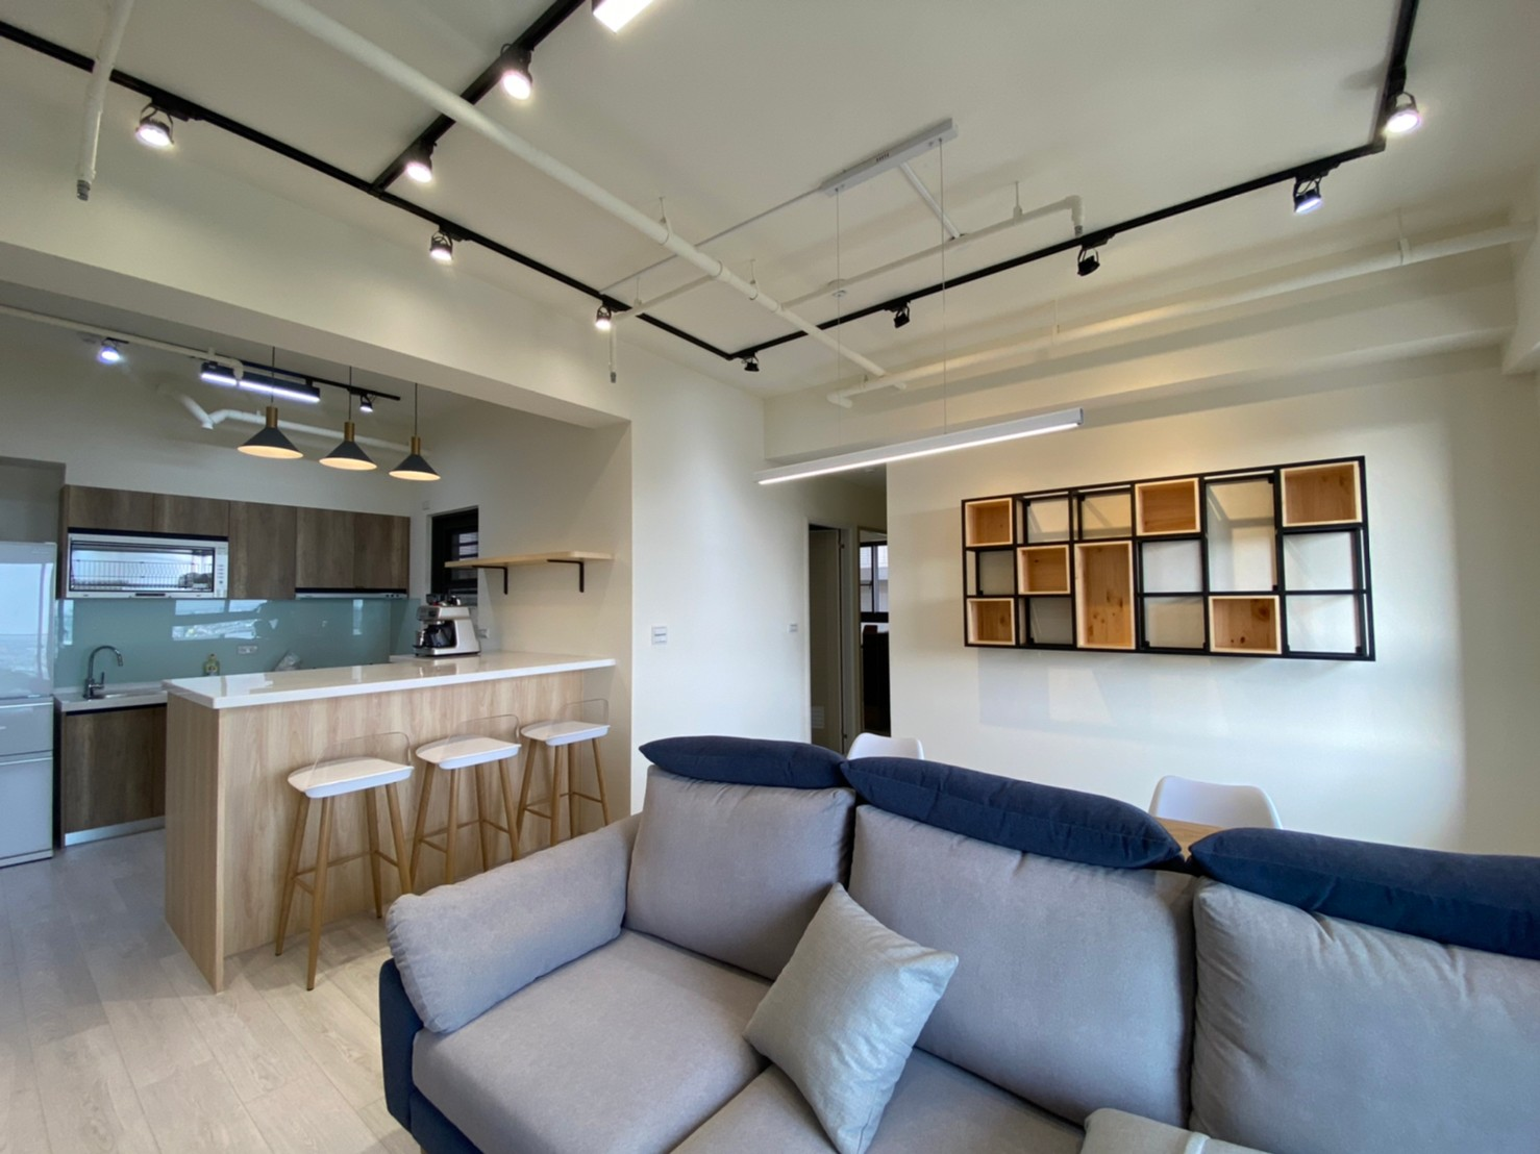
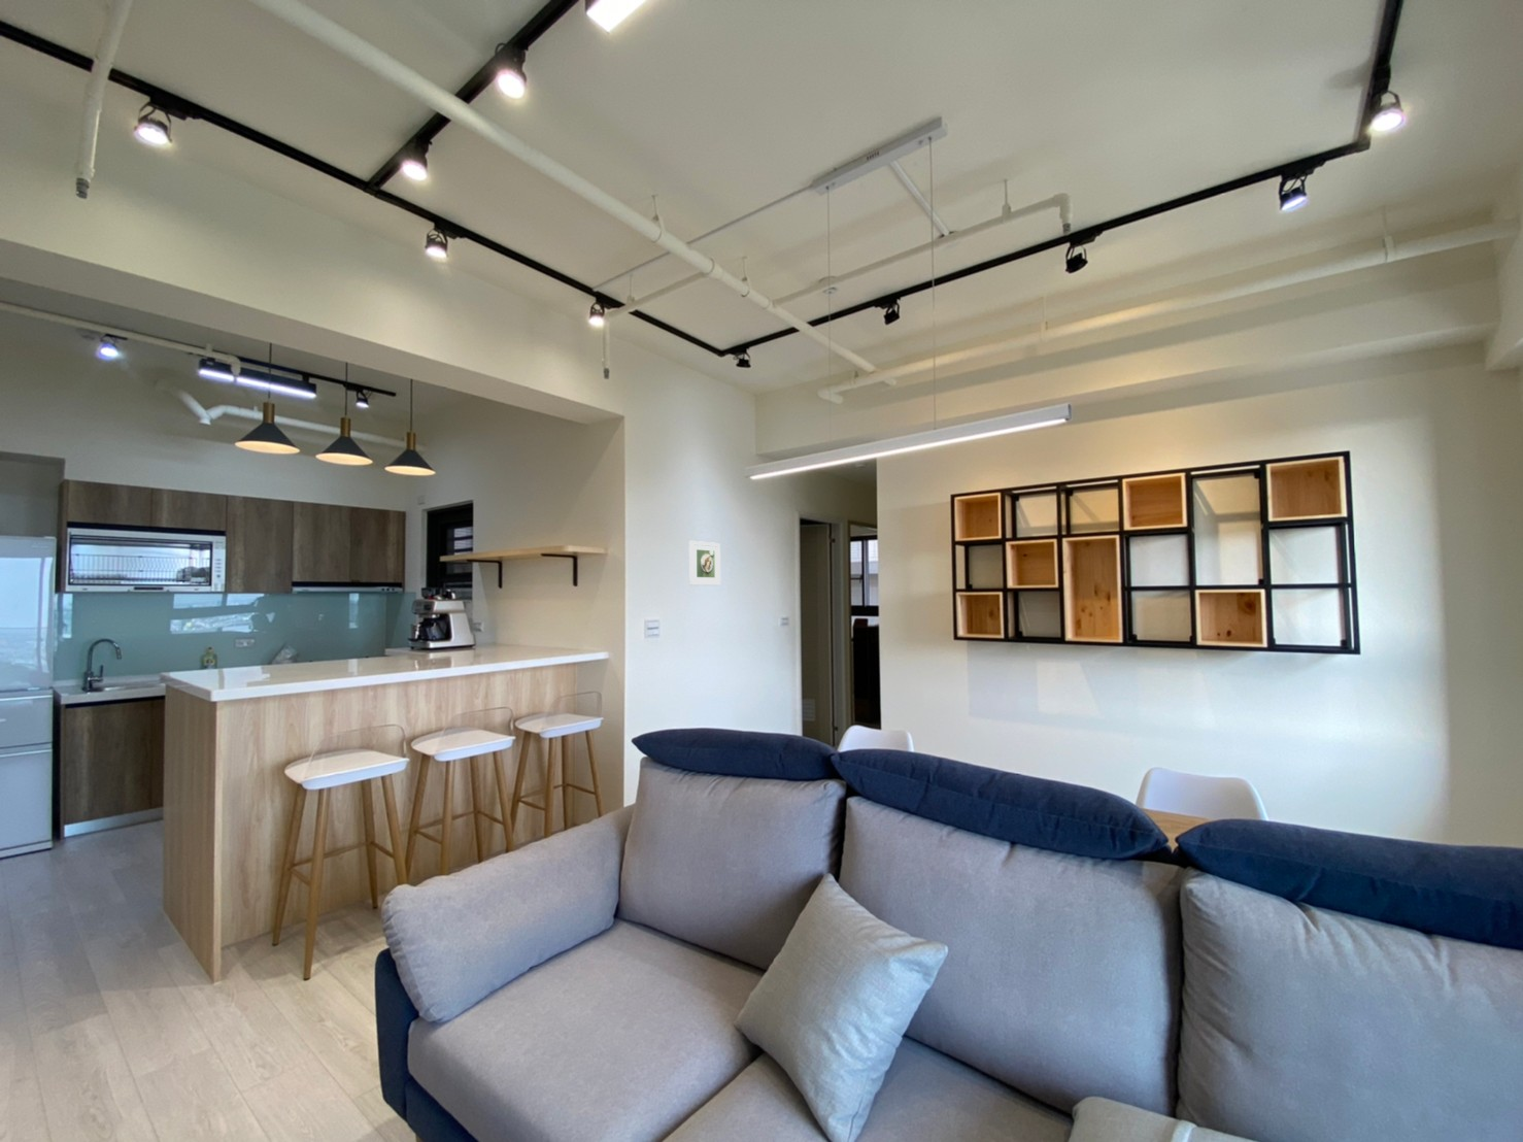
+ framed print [688,540,721,587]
